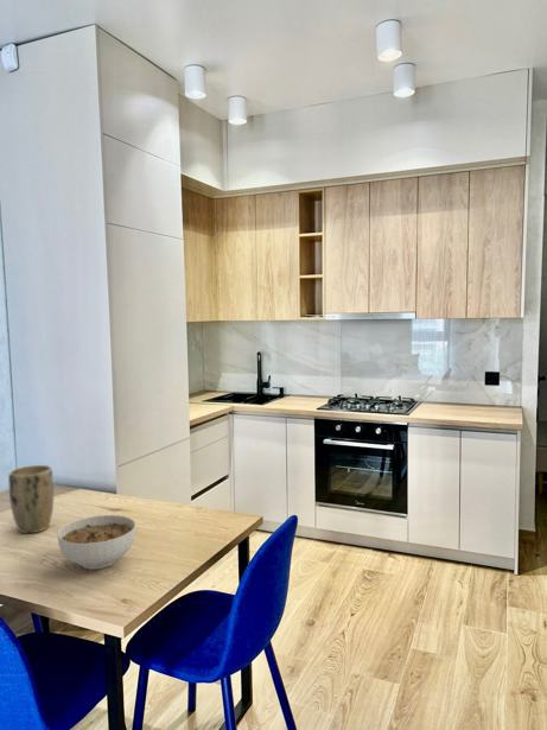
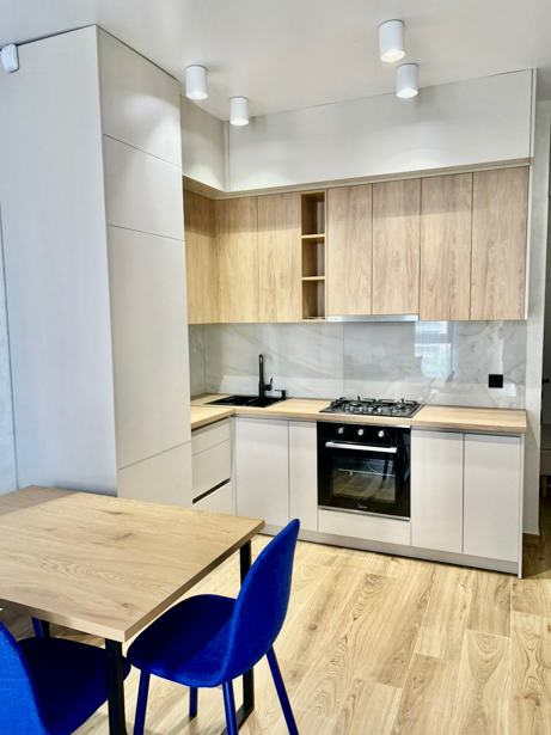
- plant pot [7,464,55,534]
- bowl [57,514,136,571]
